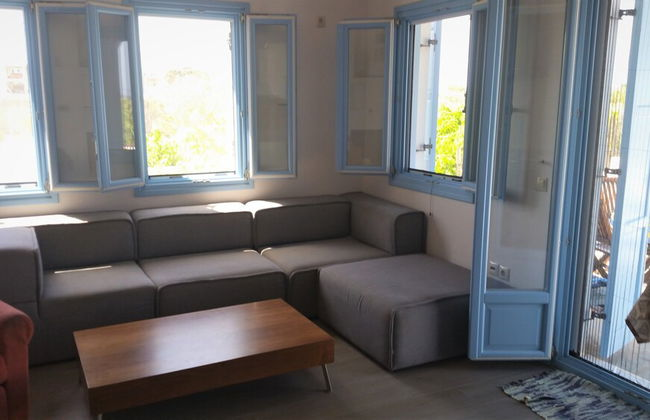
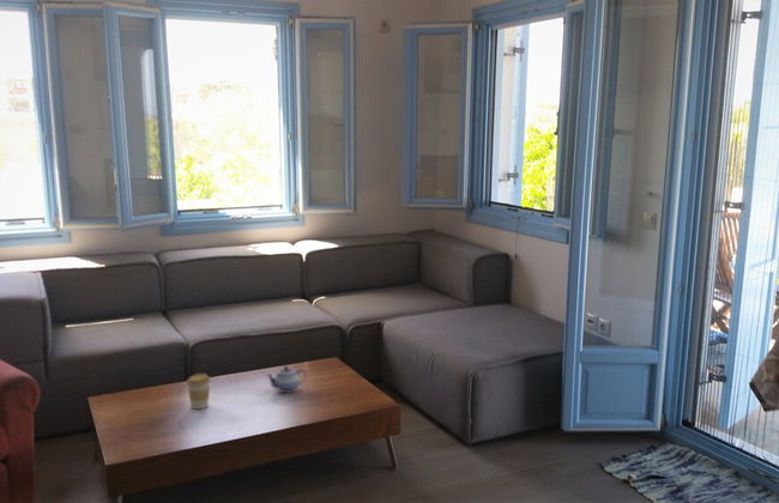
+ coffee cup [186,372,211,410]
+ teapot [266,365,308,394]
